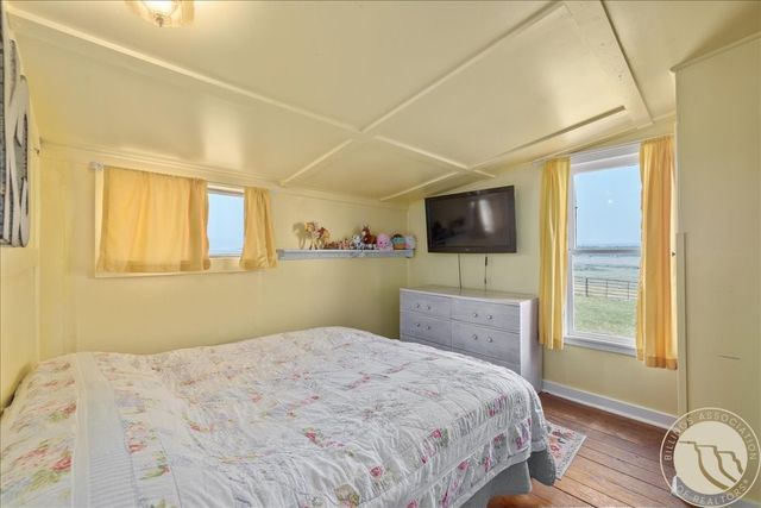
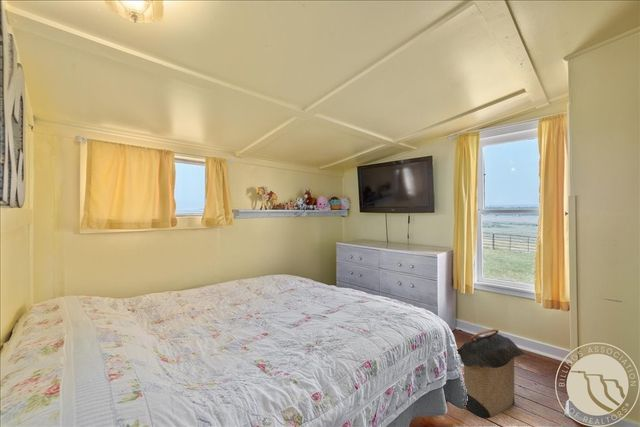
+ laundry hamper [456,328,526,419]
